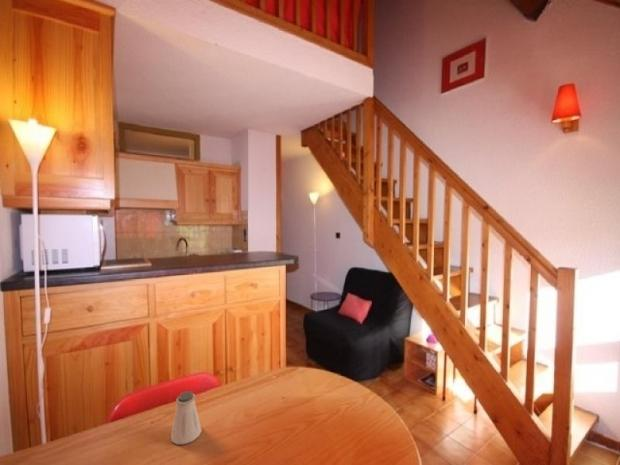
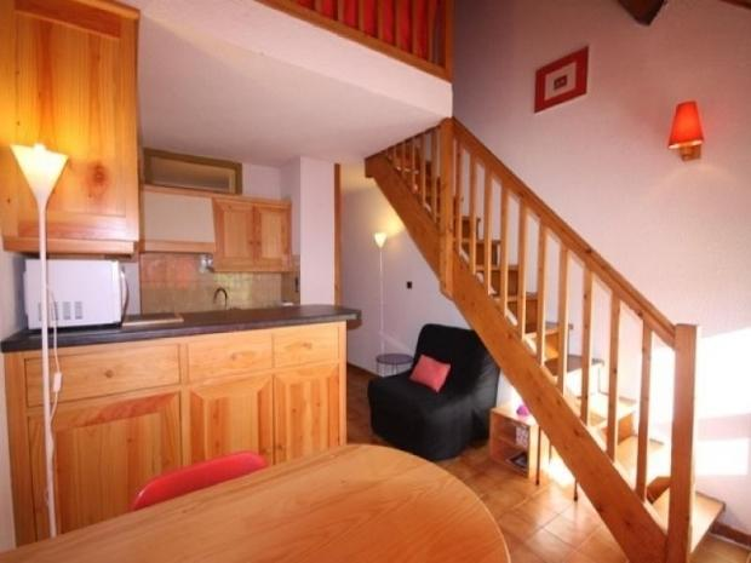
- saltshaker [170,390,203,445]
